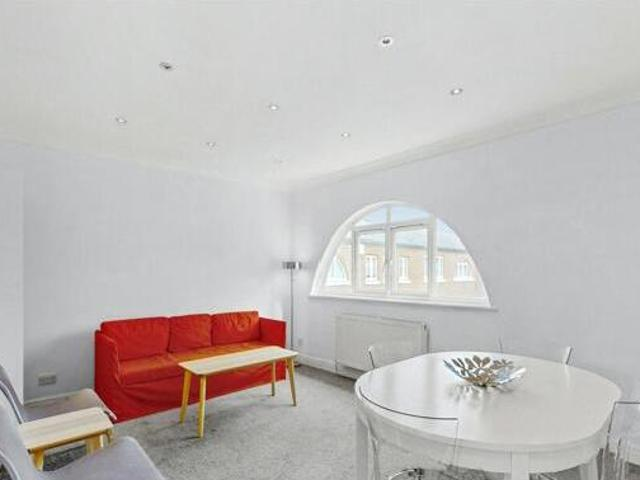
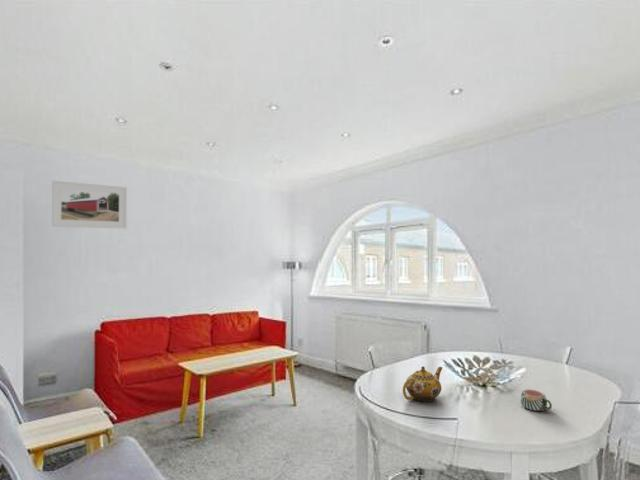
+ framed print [51,180,128,230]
+ teapot [402,366,443,403]
+ mug [520,388,553,412]
